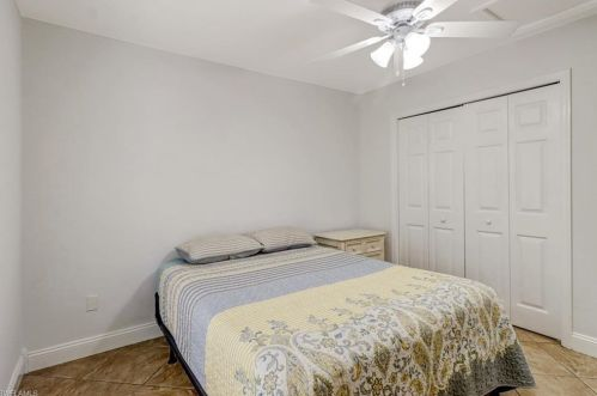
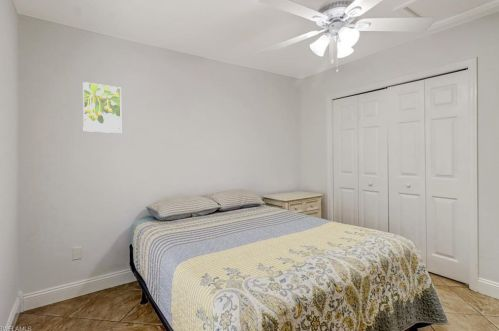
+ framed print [82,81,122,134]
